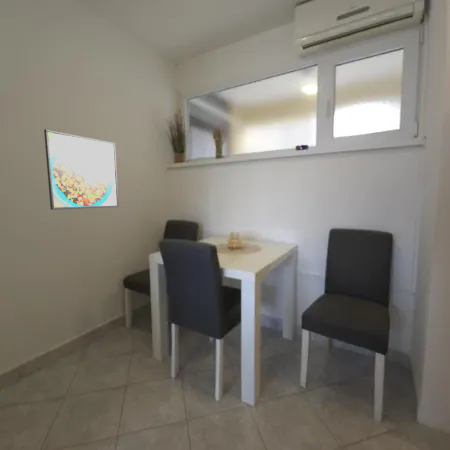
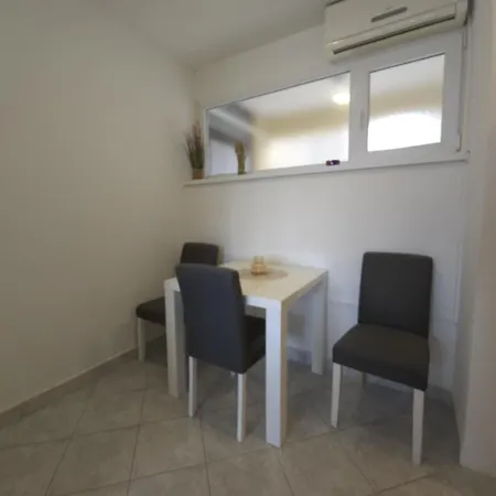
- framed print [43,128,120,211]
